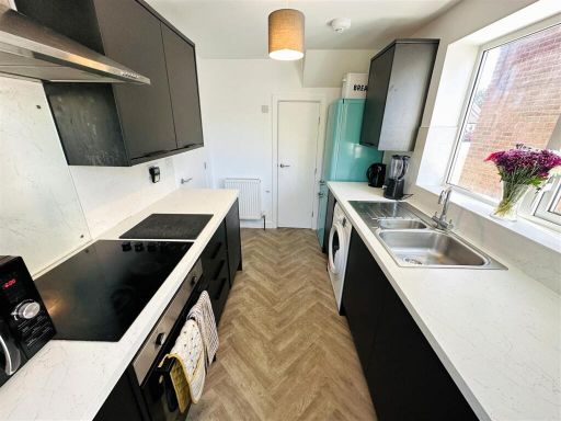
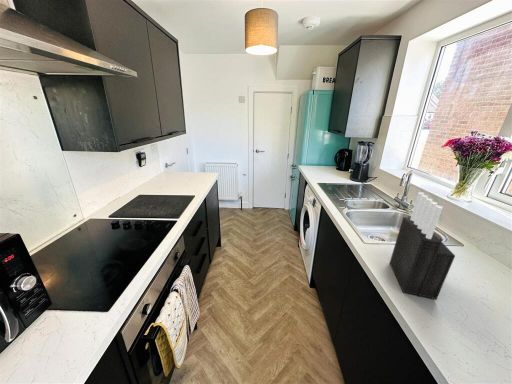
+ knife block [389,191,456,301]
